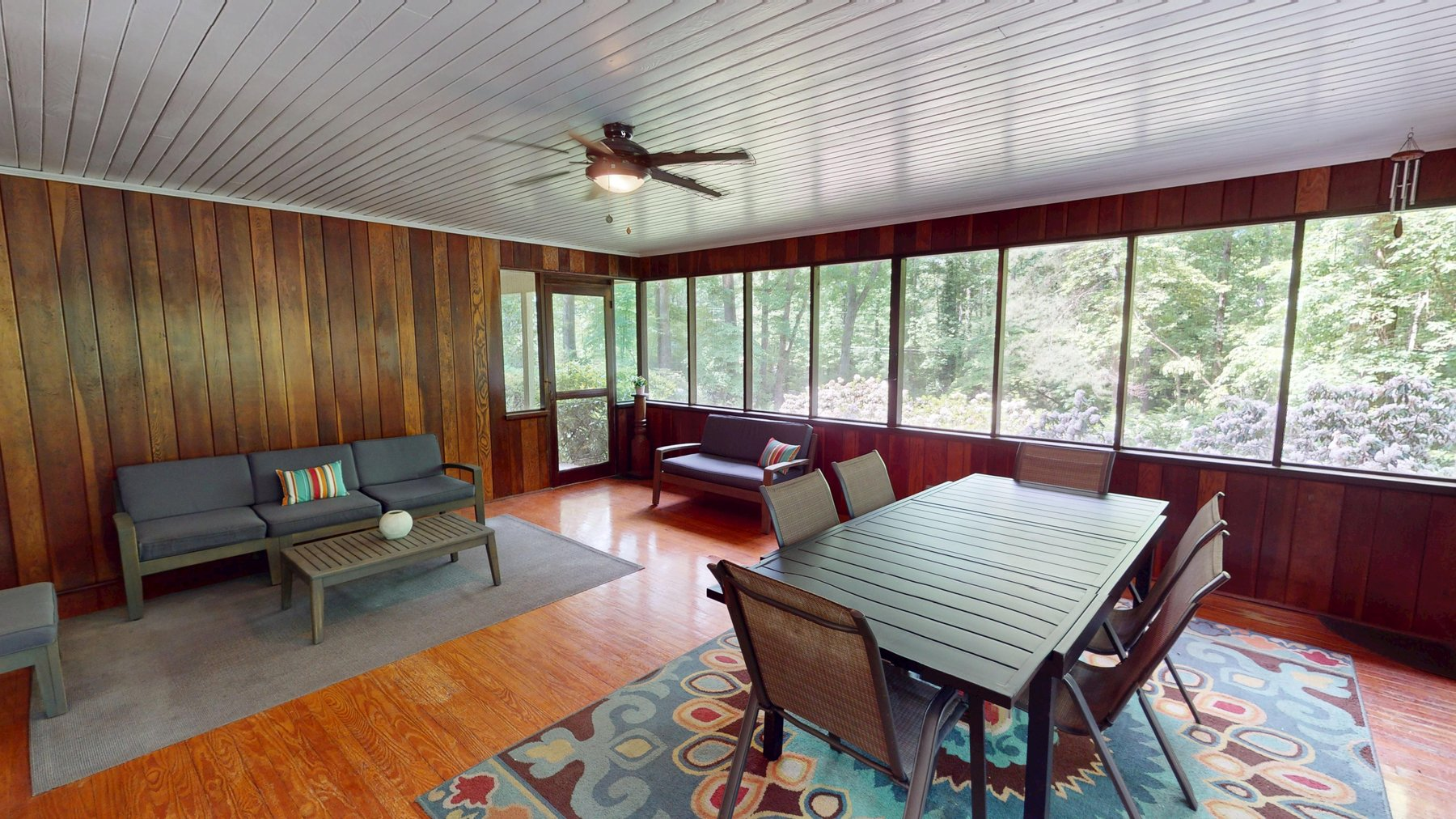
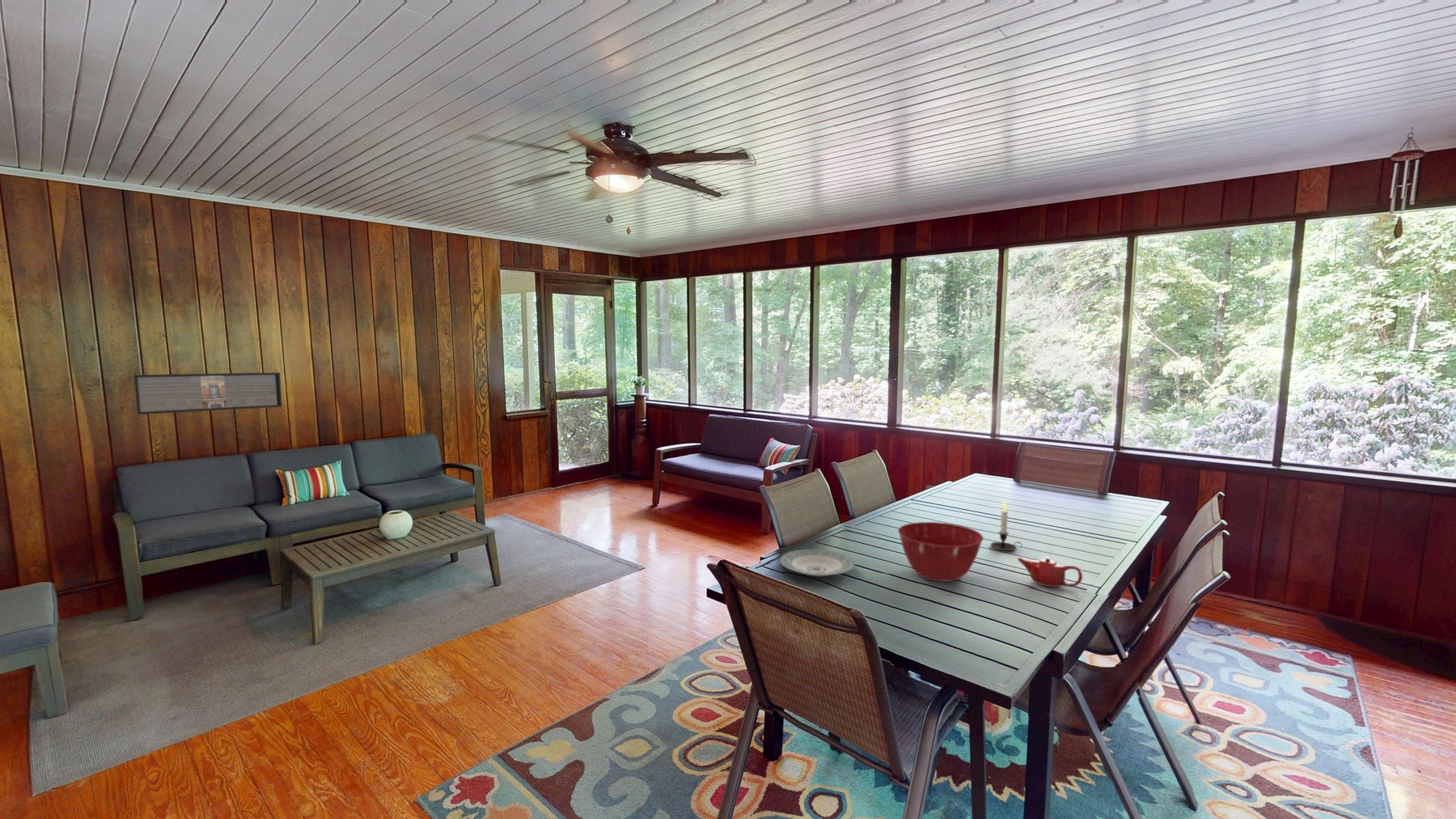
+ candle [989,499,1022,551]
+ mixing bowl [897,521,984,583]
+ teapot [1016,556,1083,588]
+ plate [779,549,856,577]
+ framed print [133,371,283,415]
